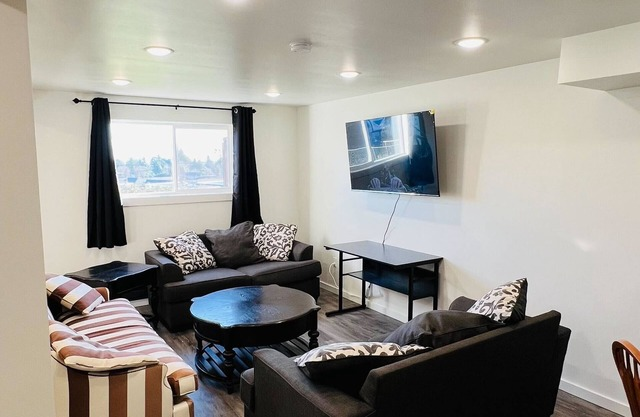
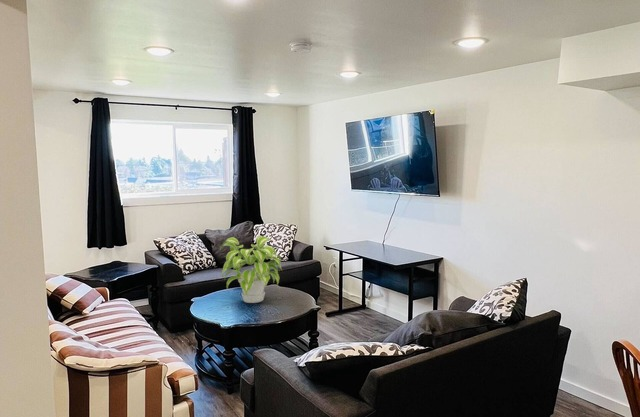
+ plant [219,235,283,304]
